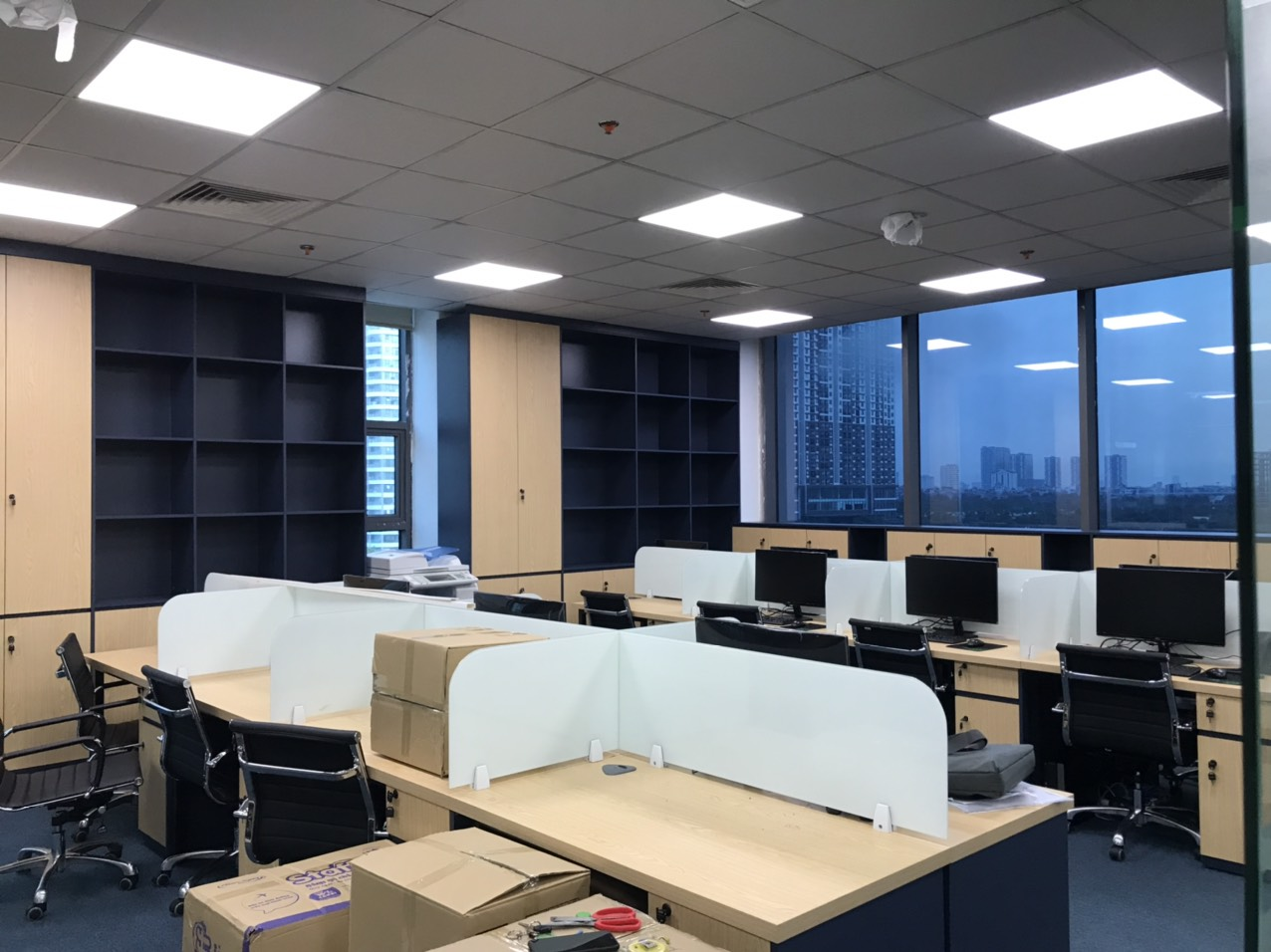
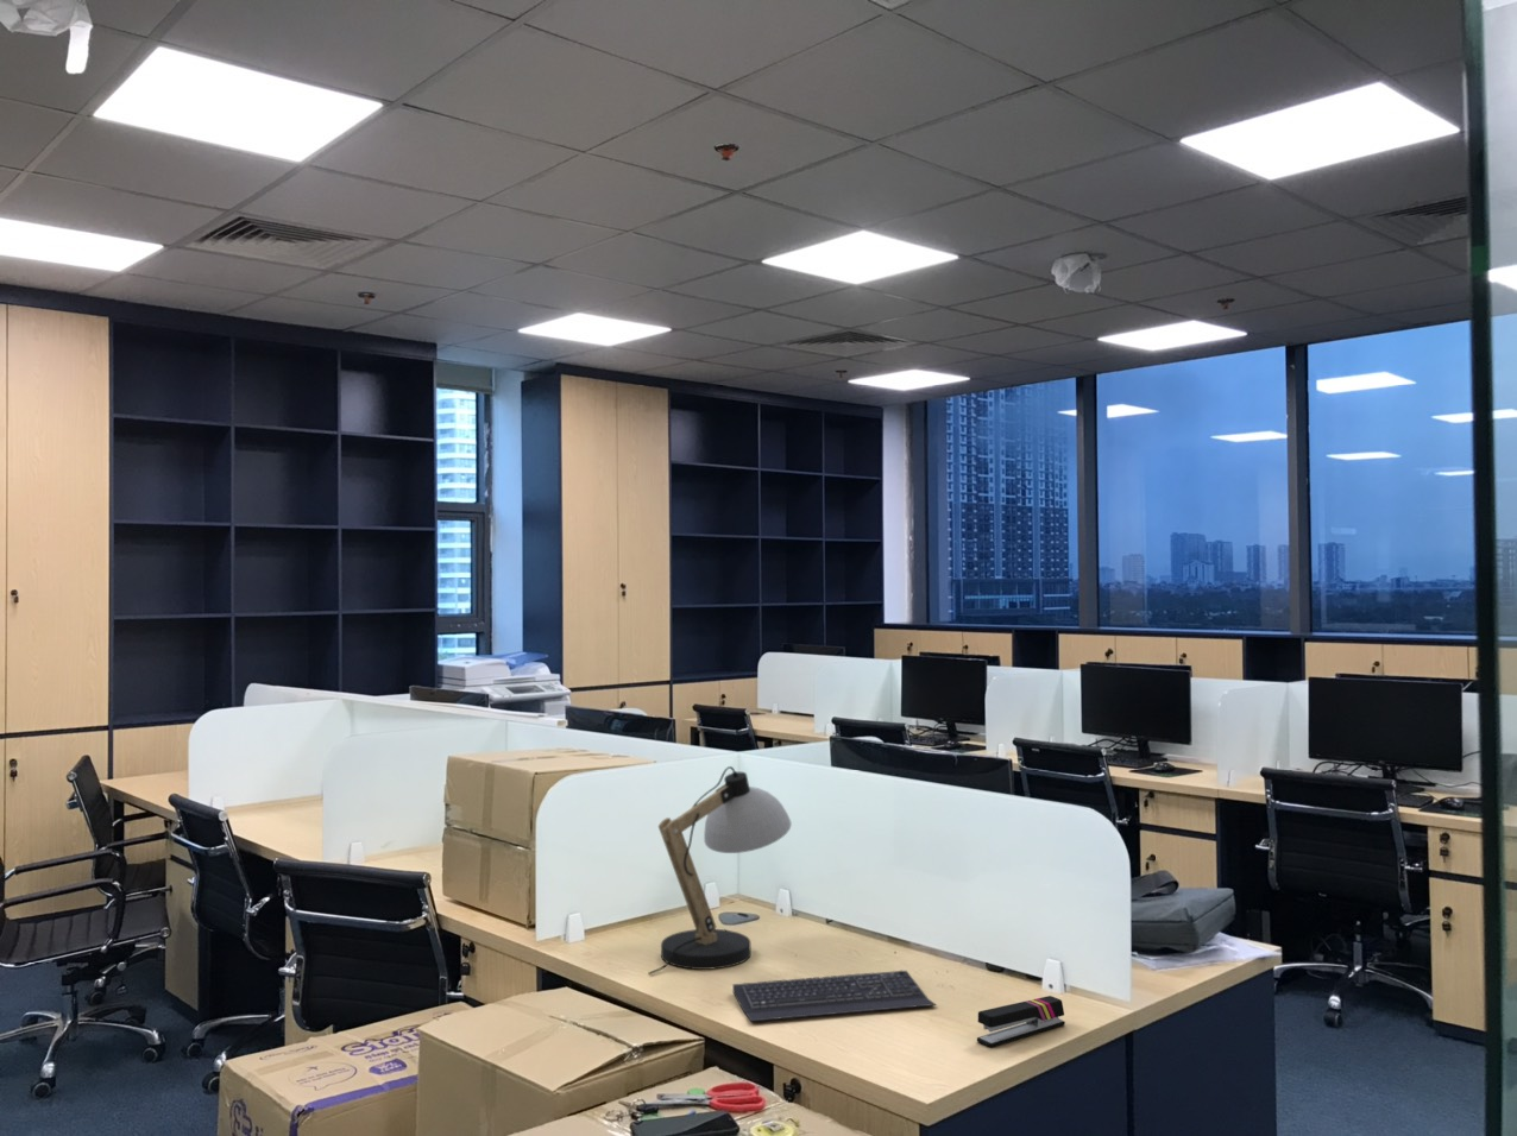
+ desk lamp [647,765,793,976]
+ keyboard [732,970,938,1023]
+ stapler [976,994,1066,1048]
